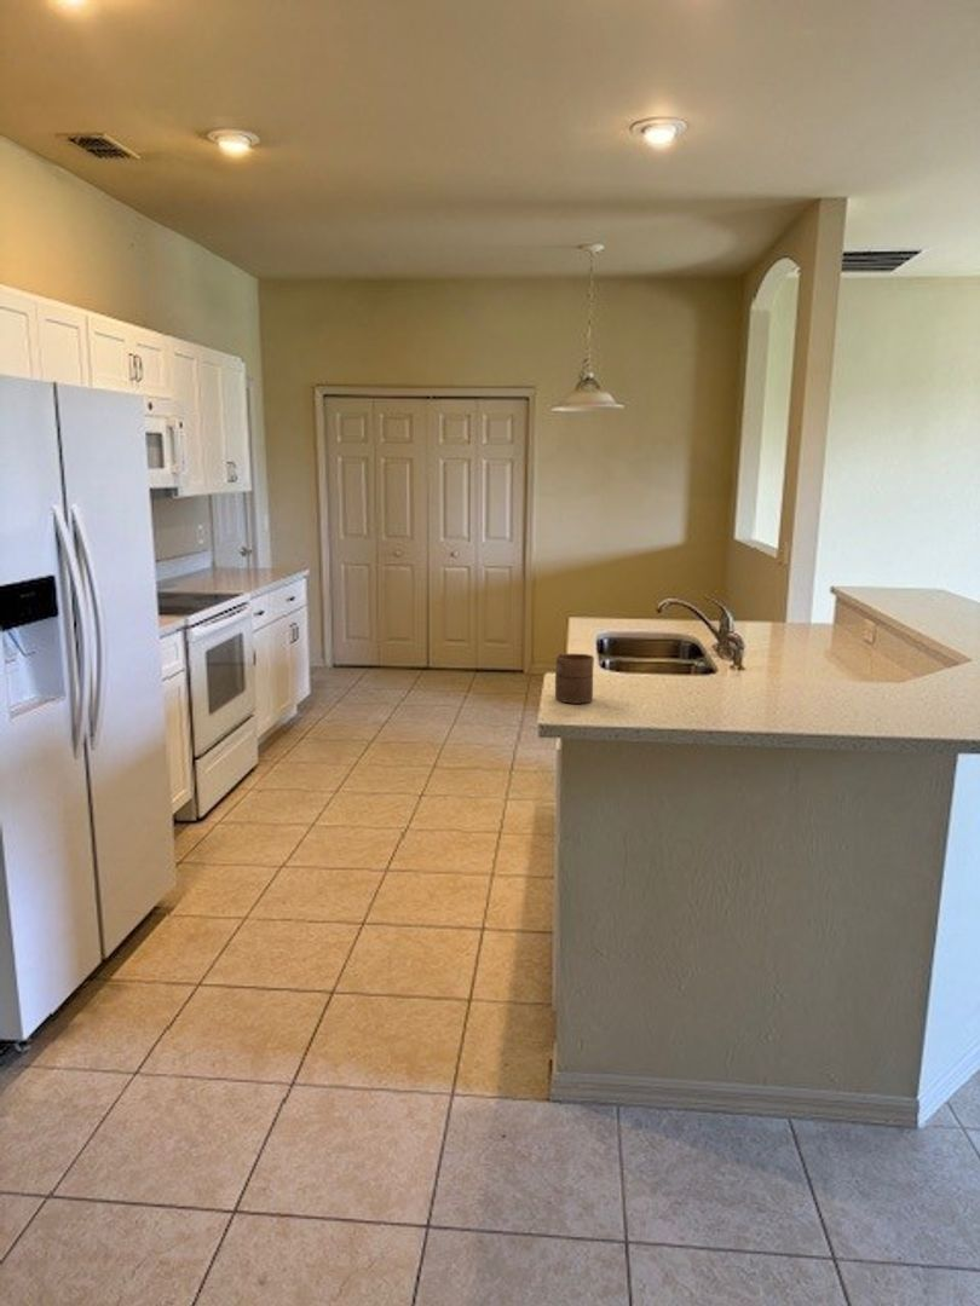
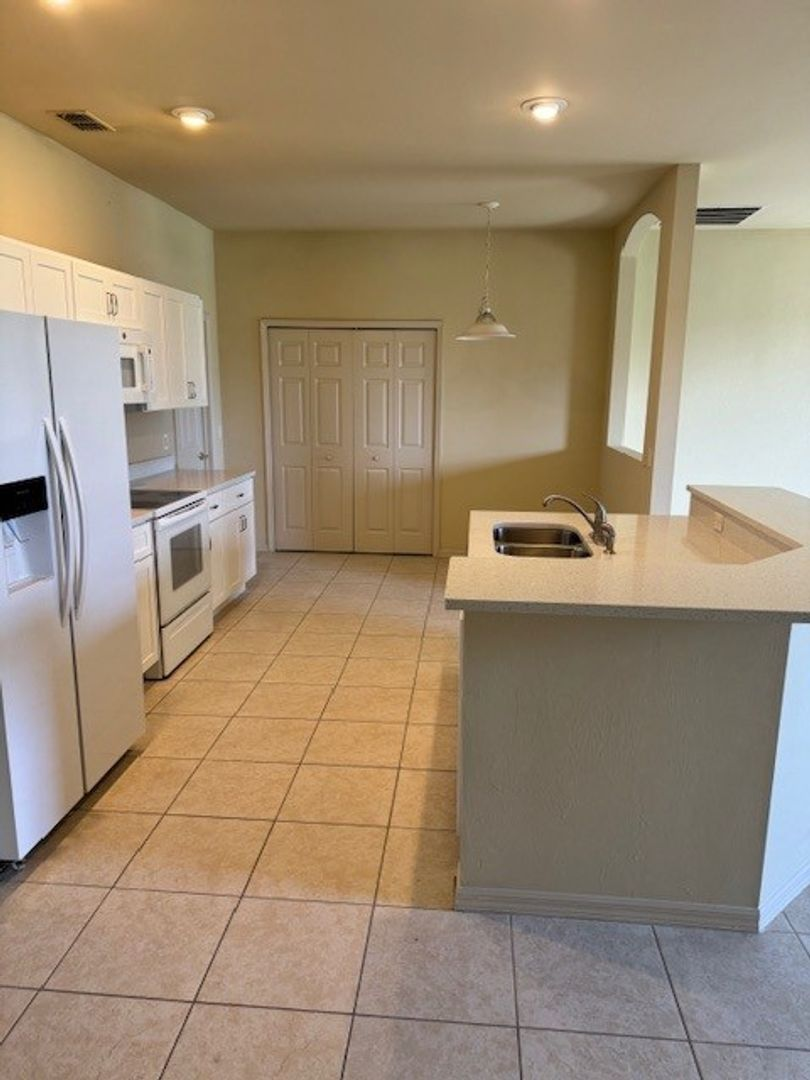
- cup [554,653,595,705]
